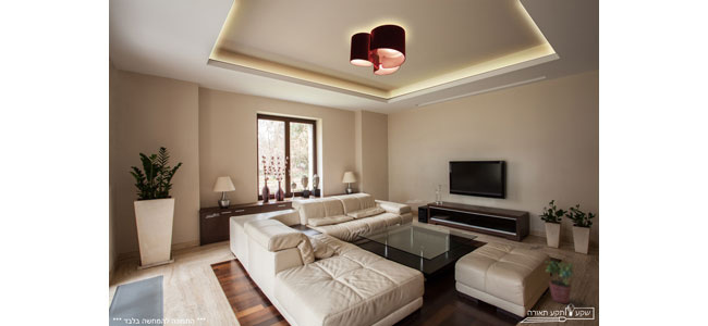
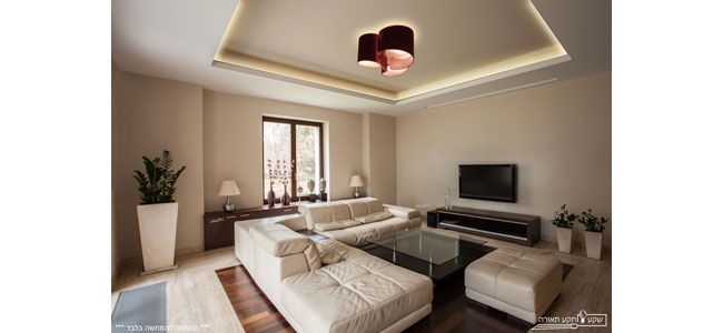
- potted plant [544,260,576,304]
